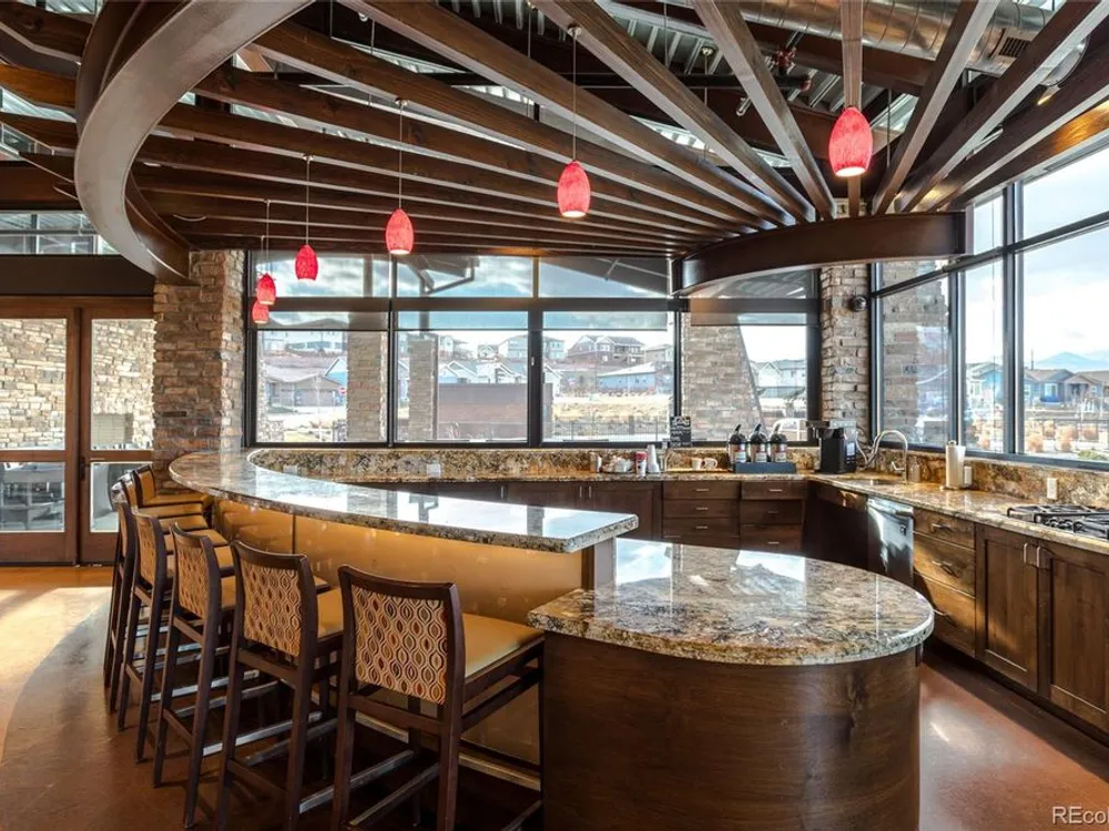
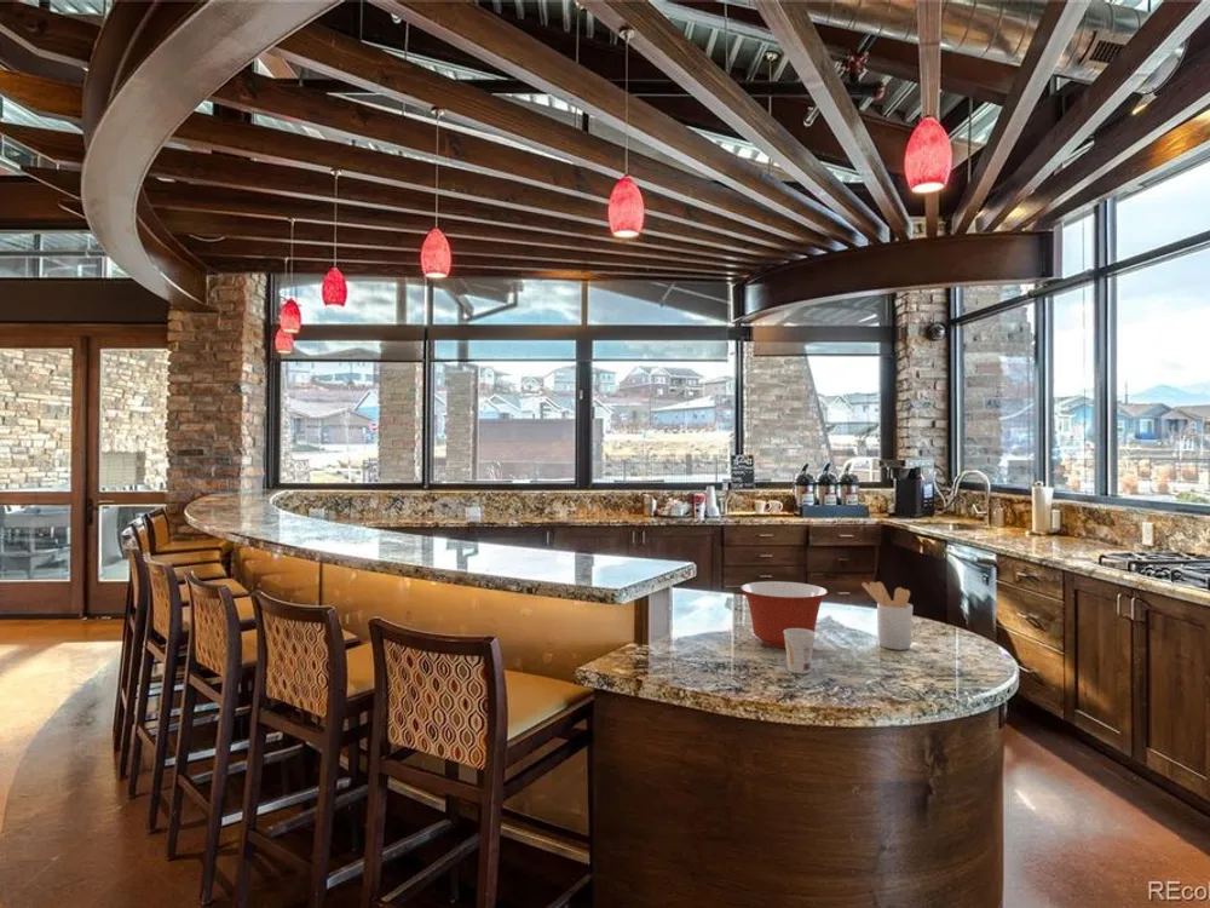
+ cup [784,628,817,674]
+ utensil holder [860,581,914,651]
+ mixing bowl [739,580,829,649]
